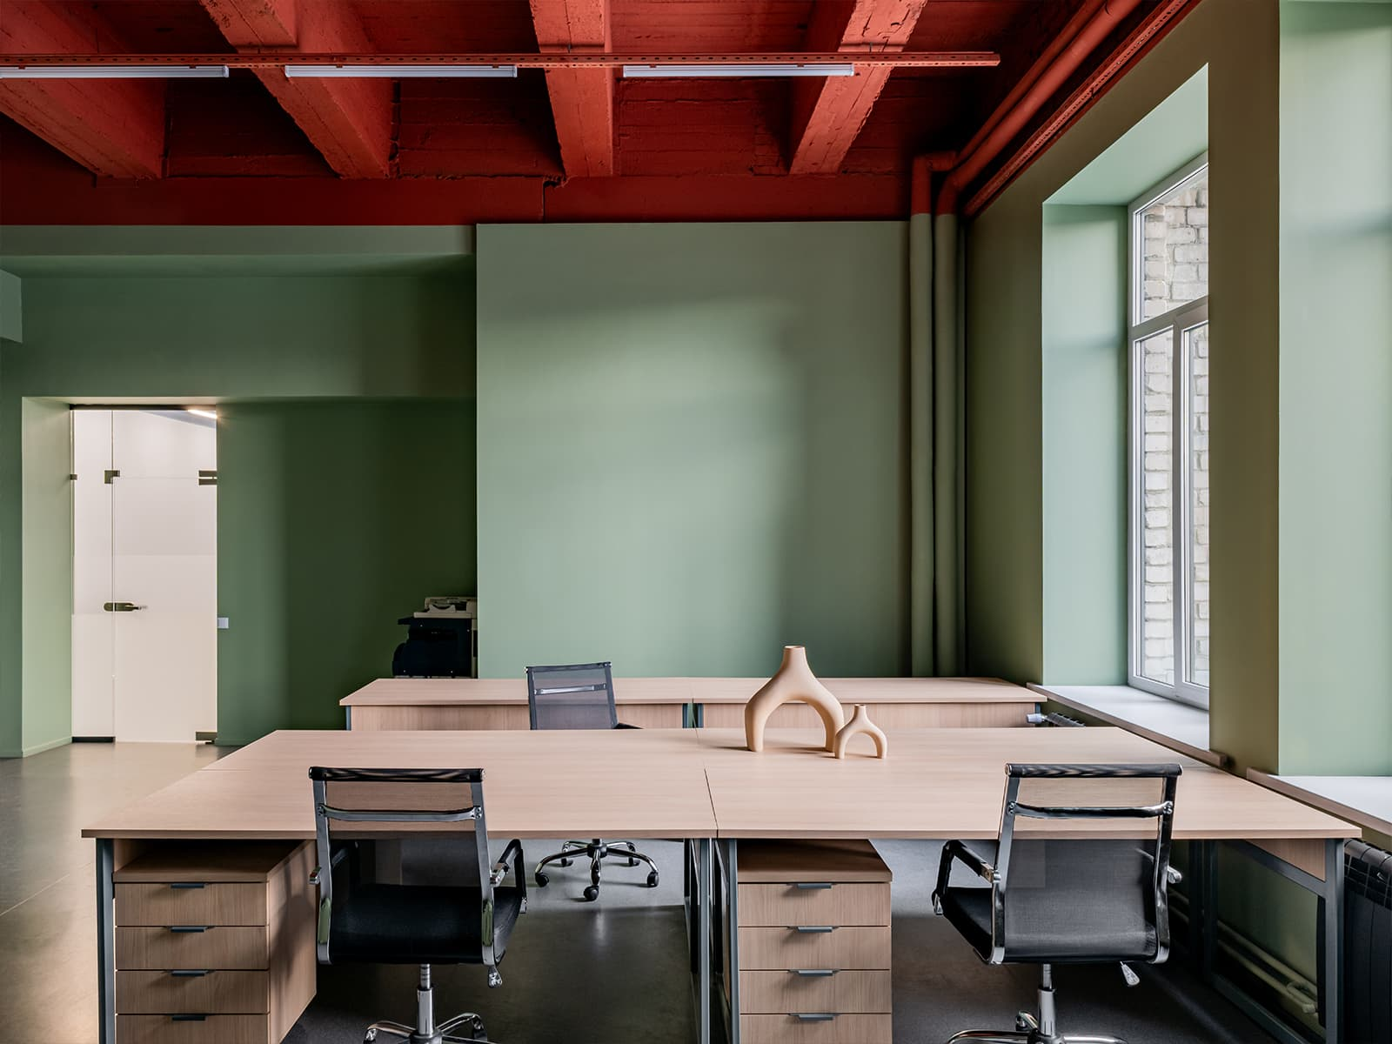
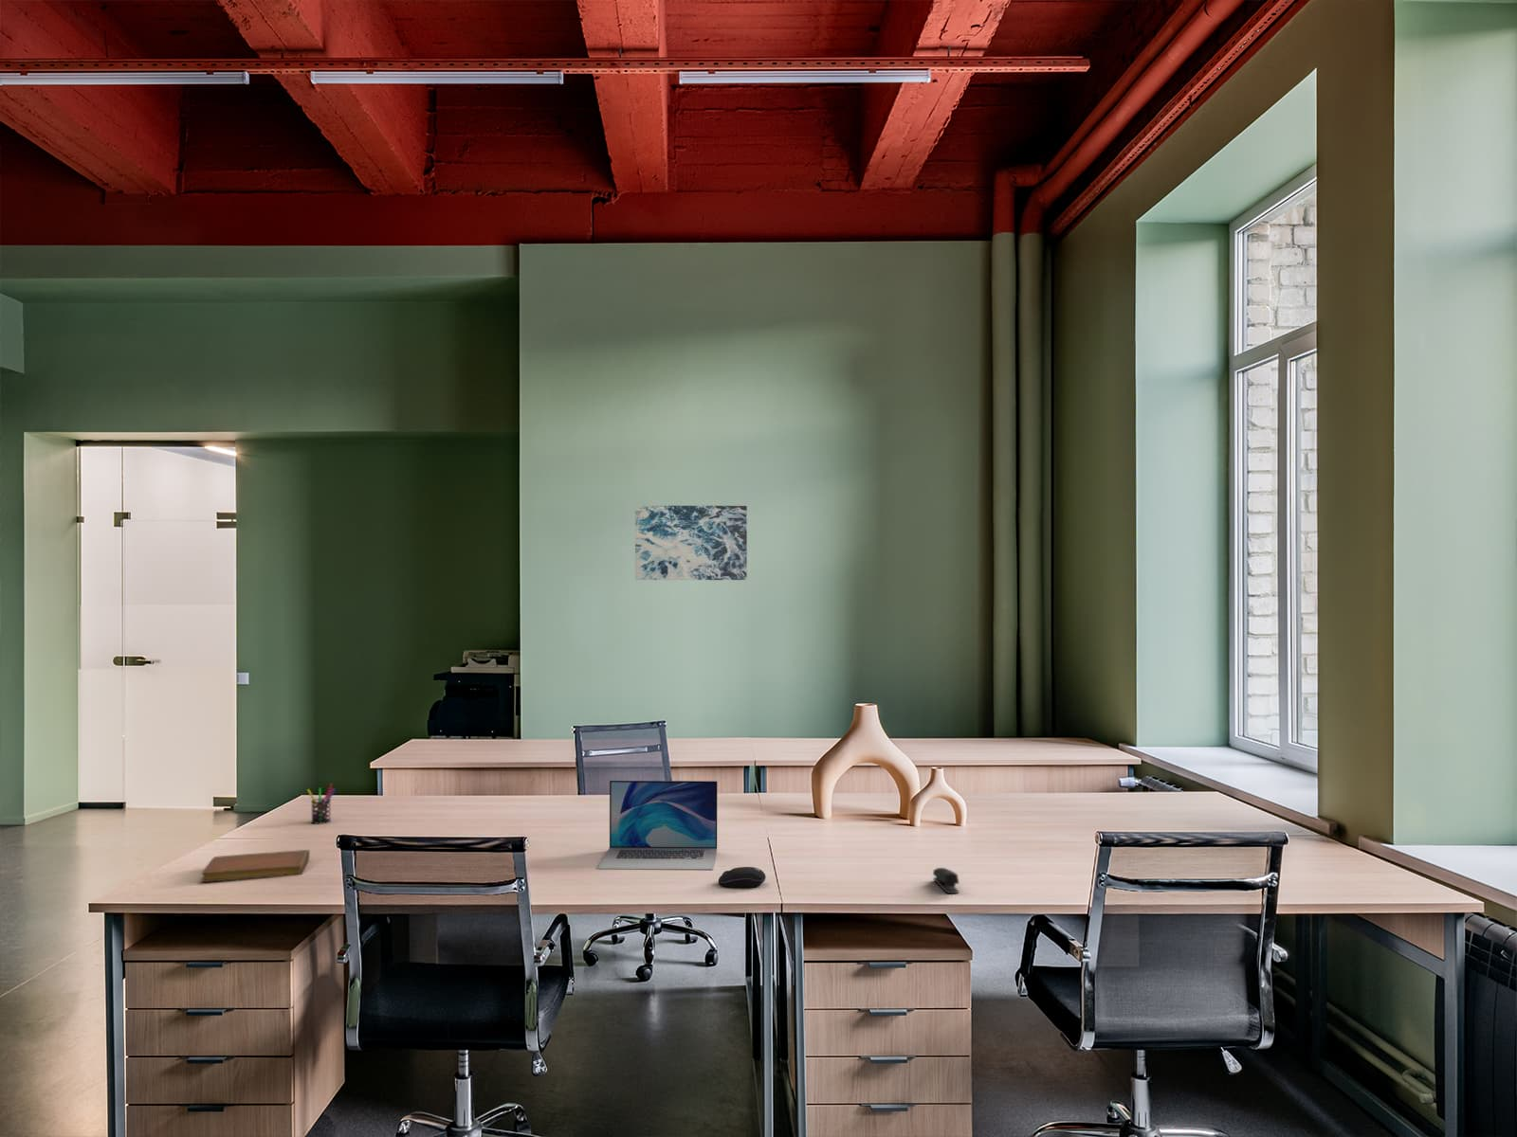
+ pen holder [306,782,337,825]
+ notebook [201,849,311,883]
+ laptop [596,780,718,871]
+ computer mouse [717,866,766,889]
+ wall art [634,505,748,580]
+ stapler [932,867,960,895]
